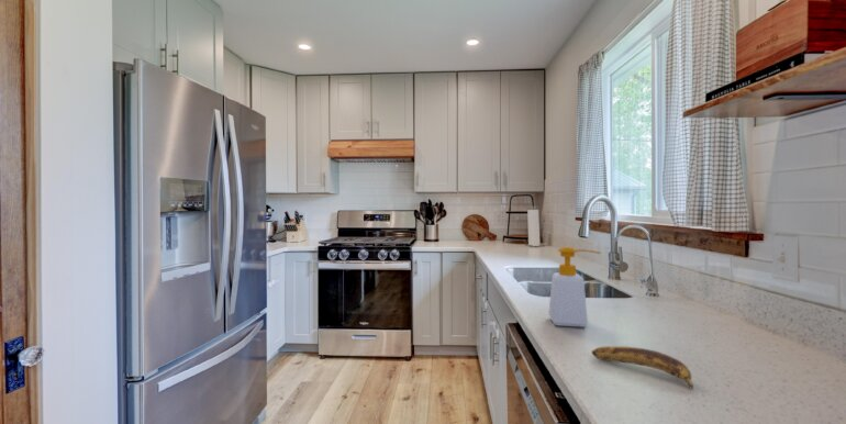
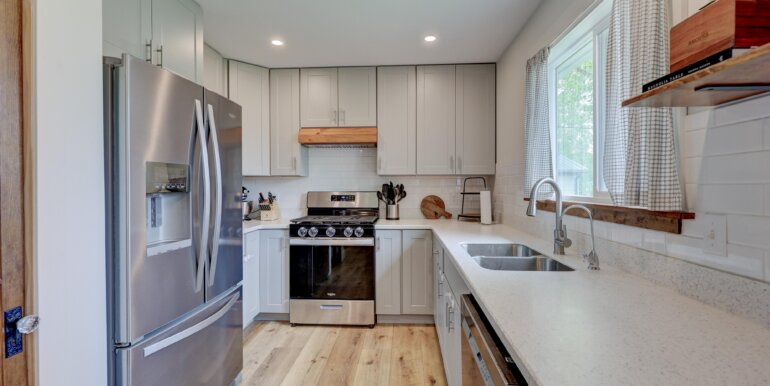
- soap bottle [547,246,602,328]
- banana [591,345,694,390]
